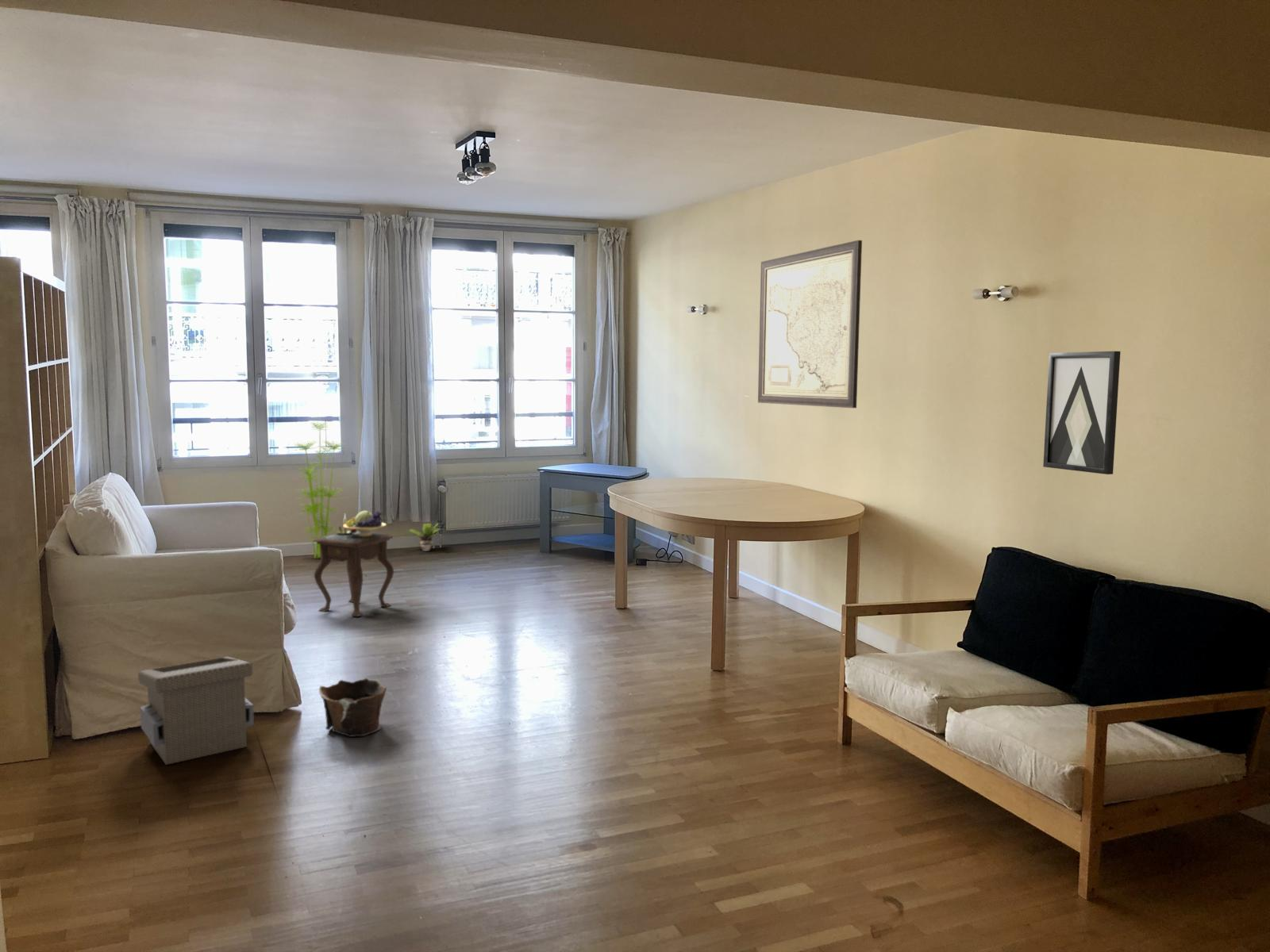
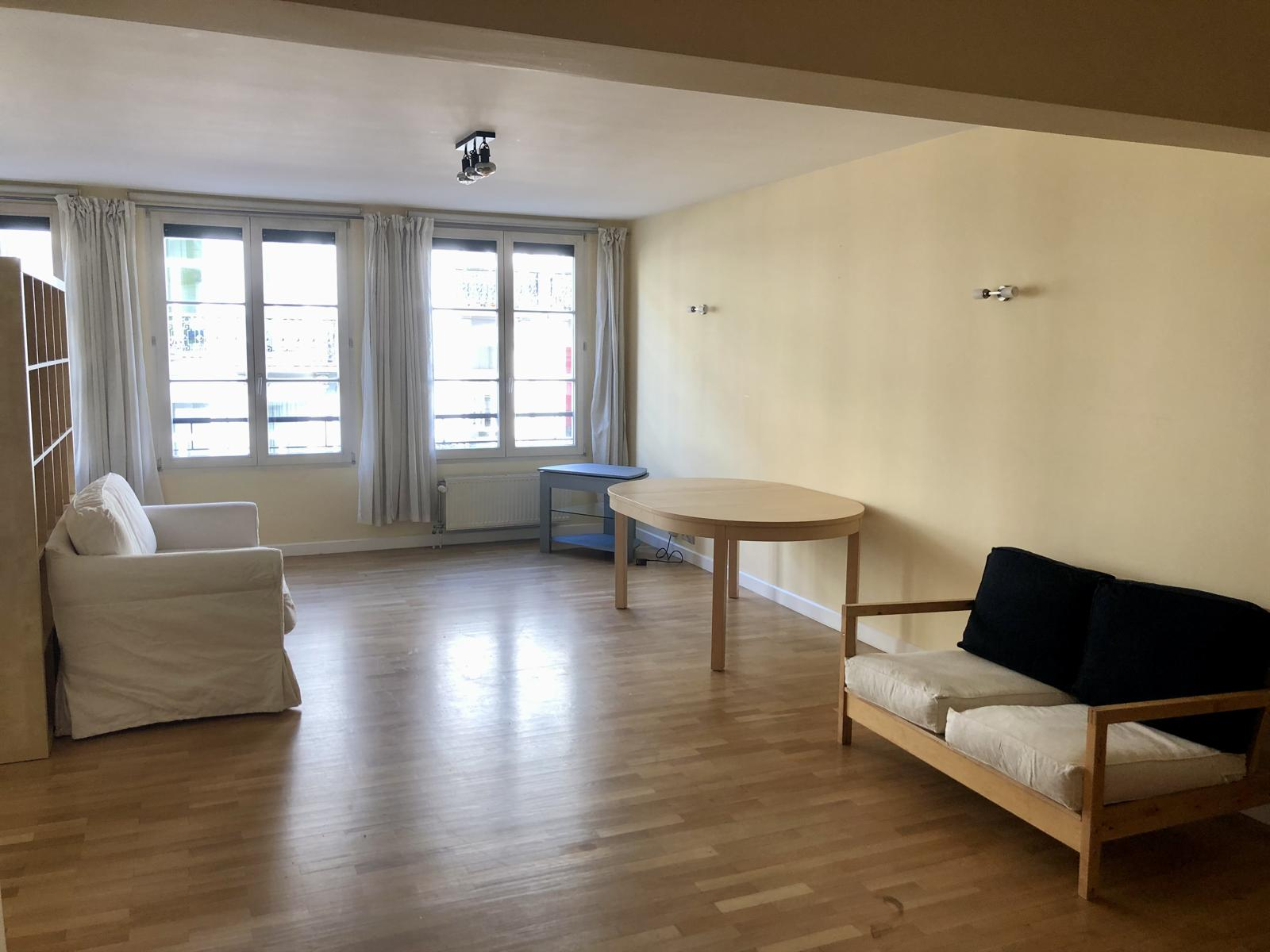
- indoor plant [292,422,348,559]
- potted plant [407,523,444,552]
- wall art [1042,351,1122,475]
- clay pot [318,678,387,738]
- side table [313,510,394,617]
- wall art [757,240,863,409]
- storage basket [137,656,255,766]
